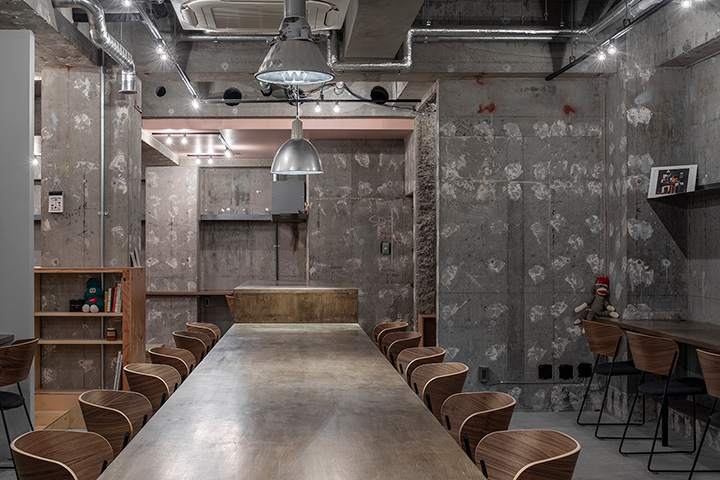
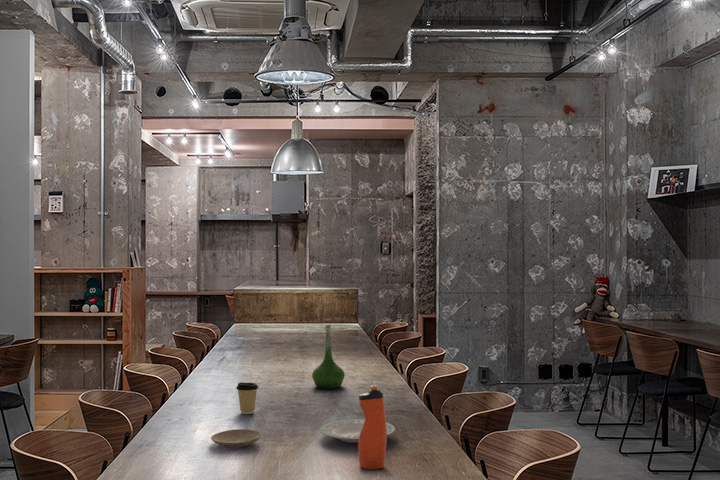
+ plate [318,418,396,444]
+ coffee cup [235,381,259,415]
+ vase [311,324,346,390]
+ plate [210,428,263,449]
+ water bottle [357,385,388,470]
